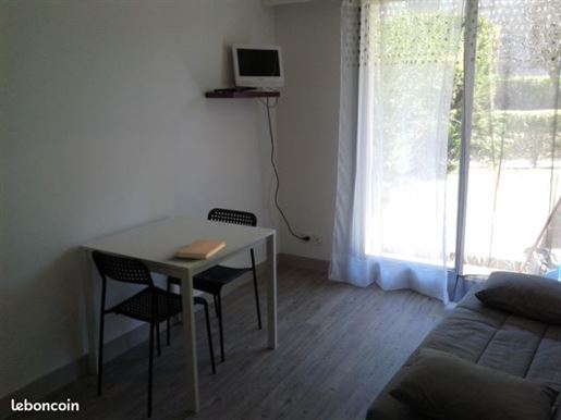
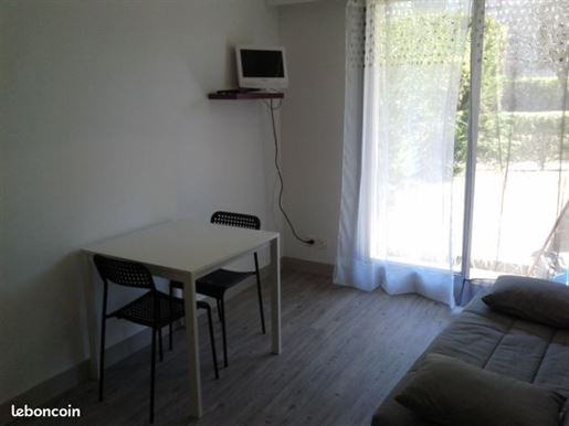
- notebook [174,238,228,260]
